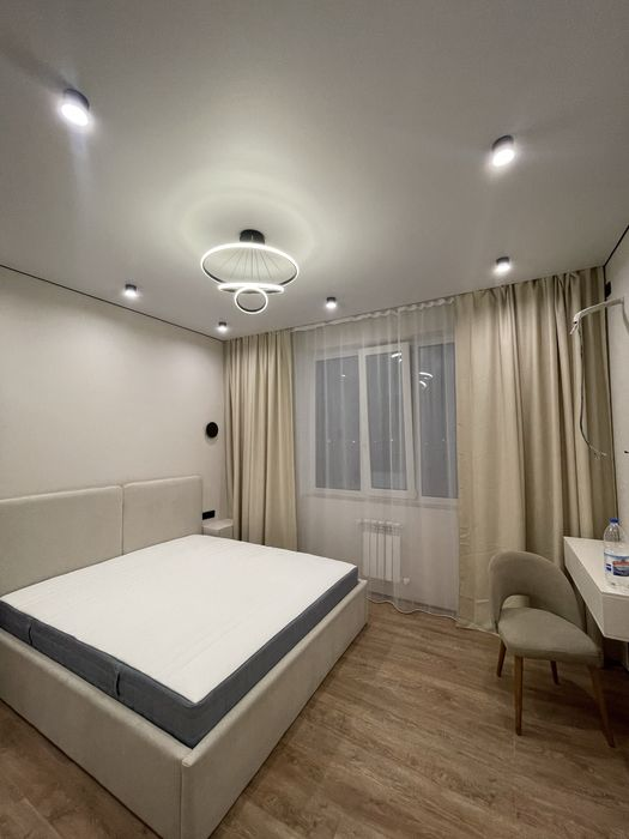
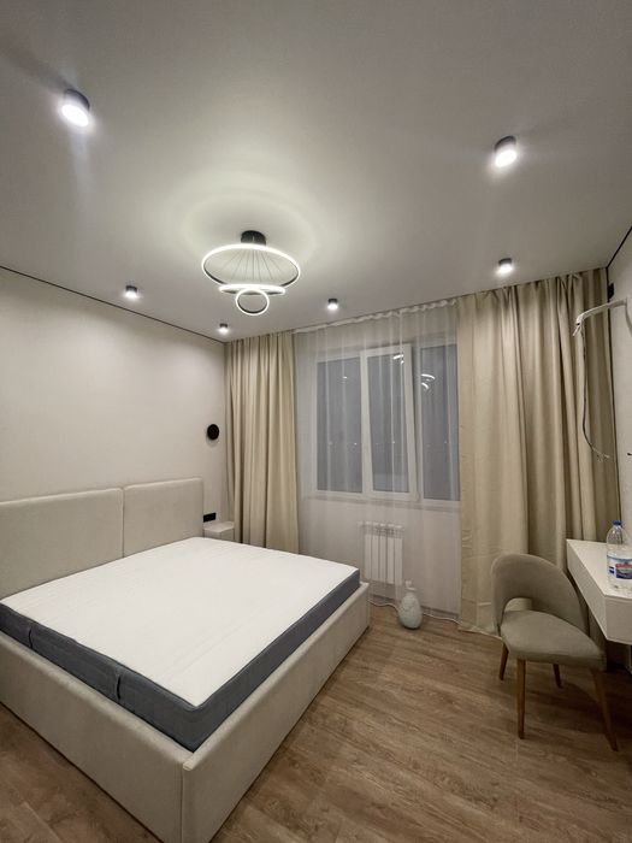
+ vase [397,586,424,629]
